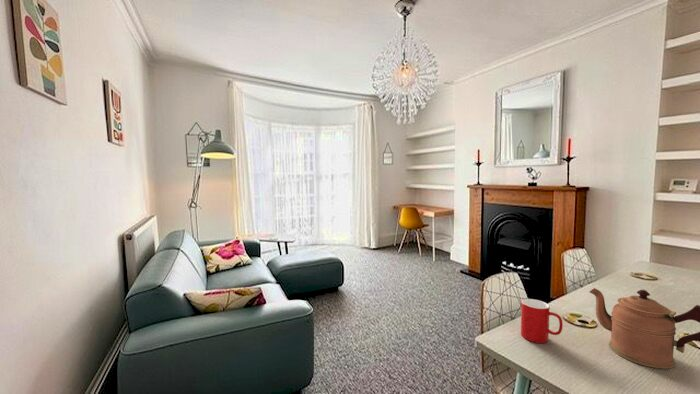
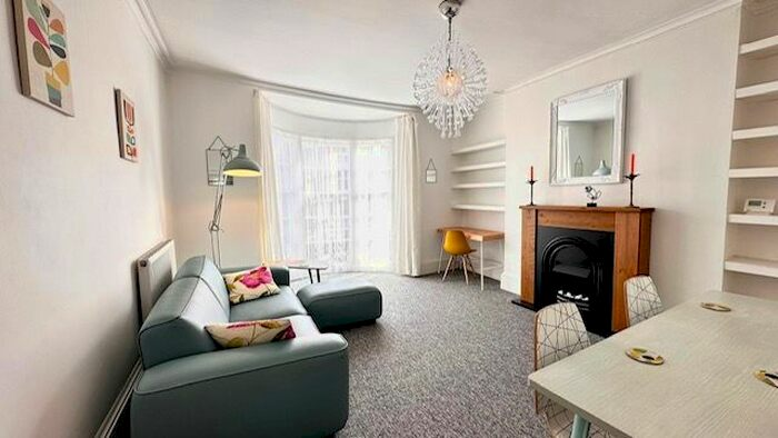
- cup [520,298,564,344]
- coffeepot [589,287,700,369]
